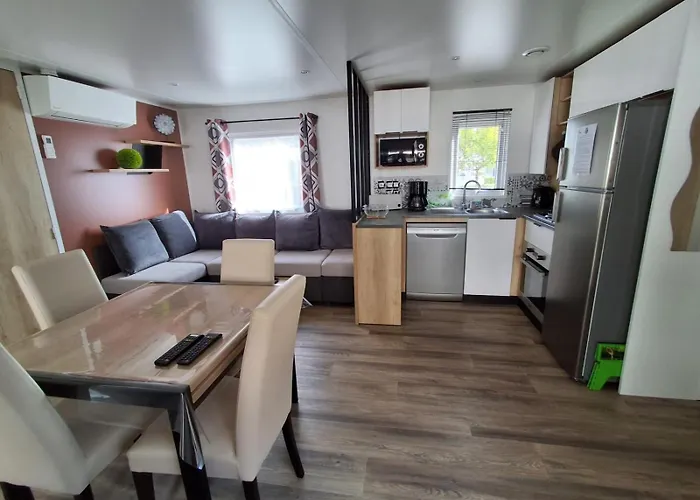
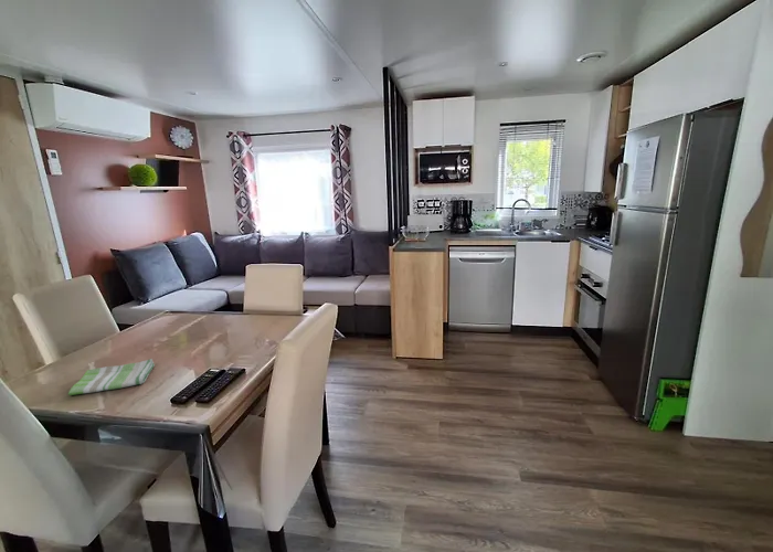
+ dish towel [67,358,156,396]
